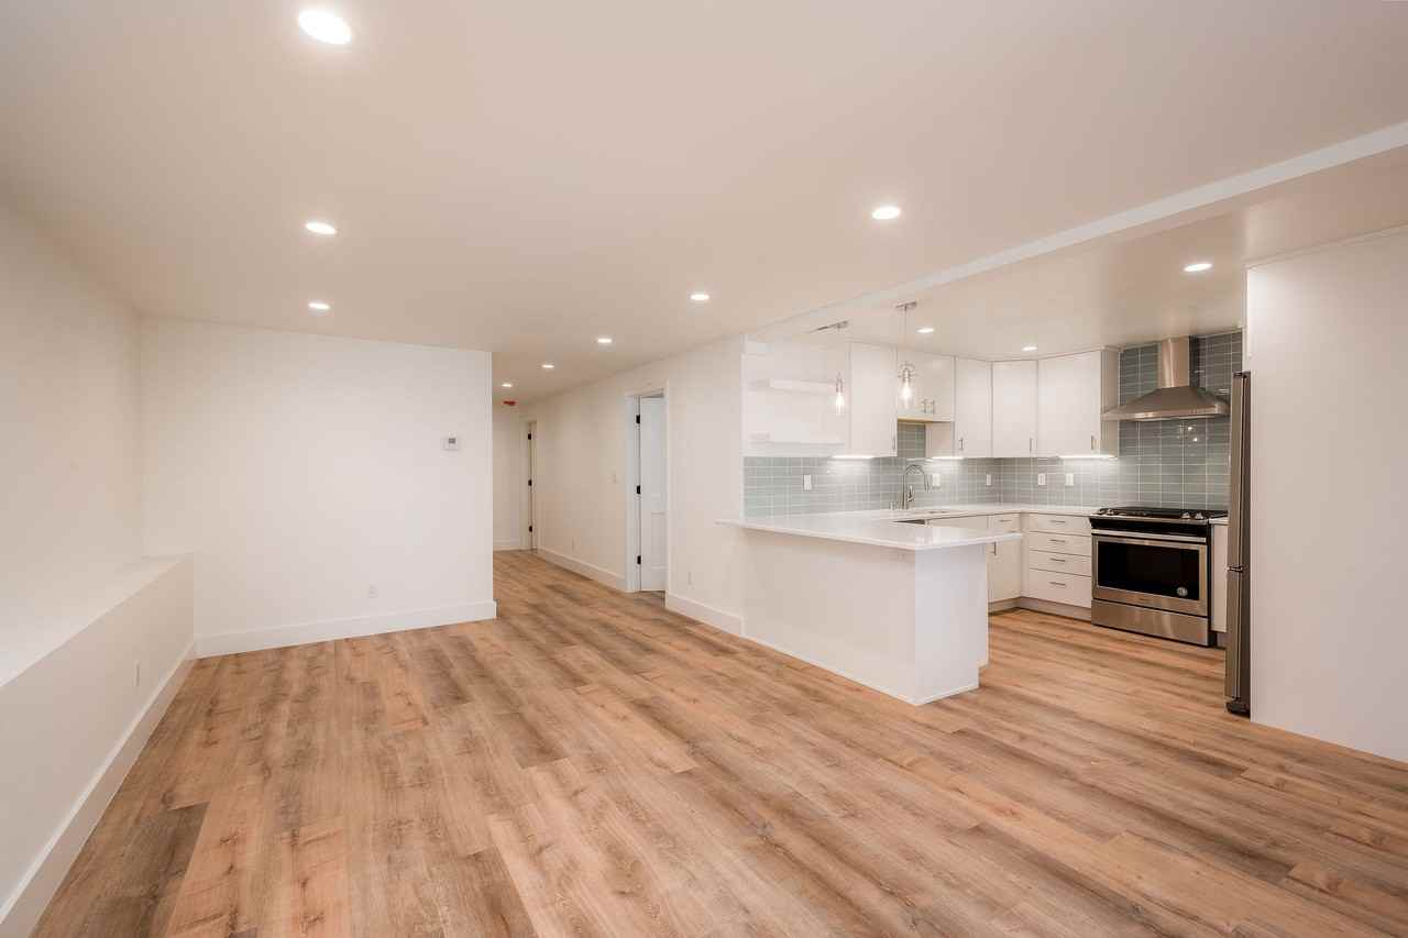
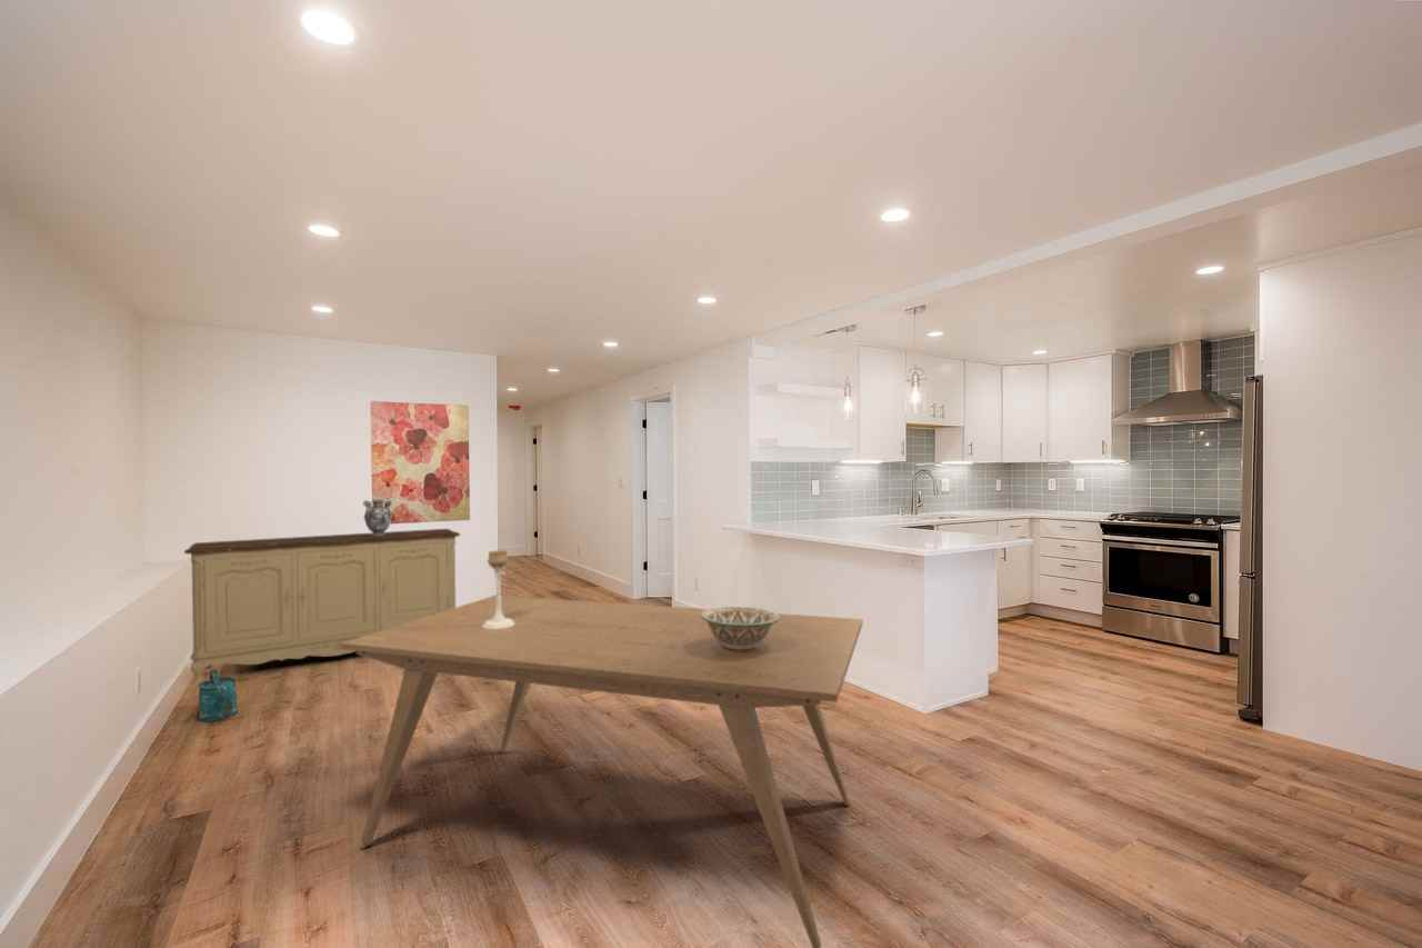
+ wall art [370,400,471,525]
+ candle holder [483,549,514,629]
+ sideboard [183,528,461,686]
+ decorative vase [362,499,392,536]
+ decorative bowl [701,606,779,649]
+ watering can [198,668,239,722]
+ dining table [341,595,863,948]
